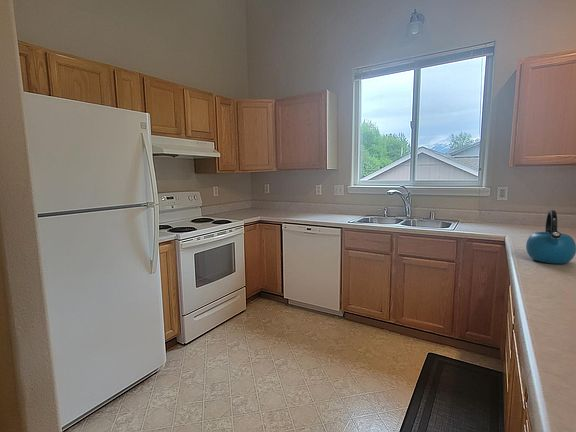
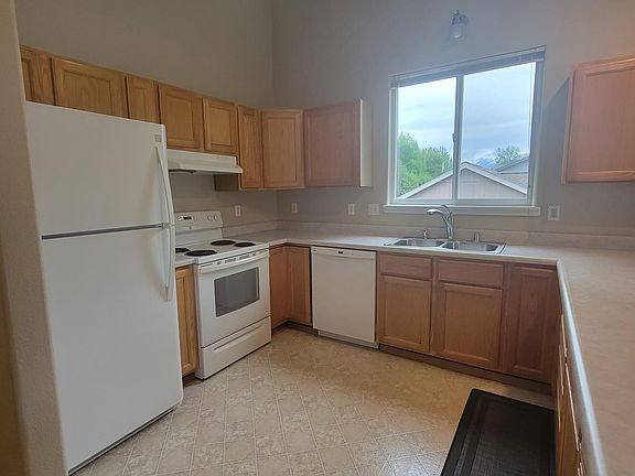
- kettle [525,209,576,265]
